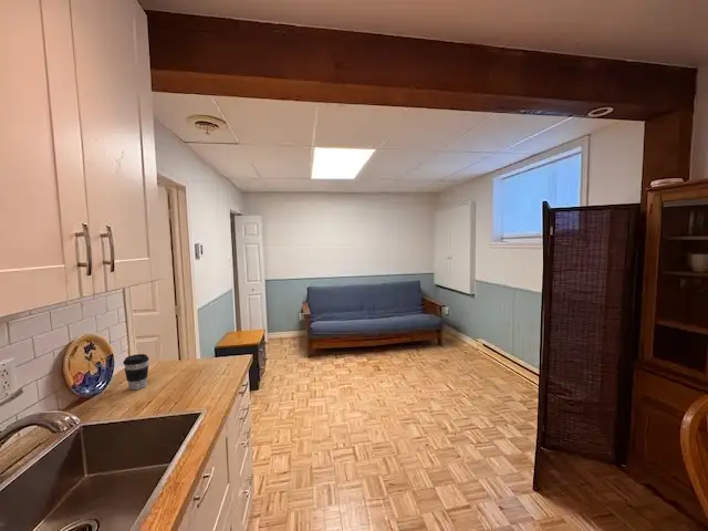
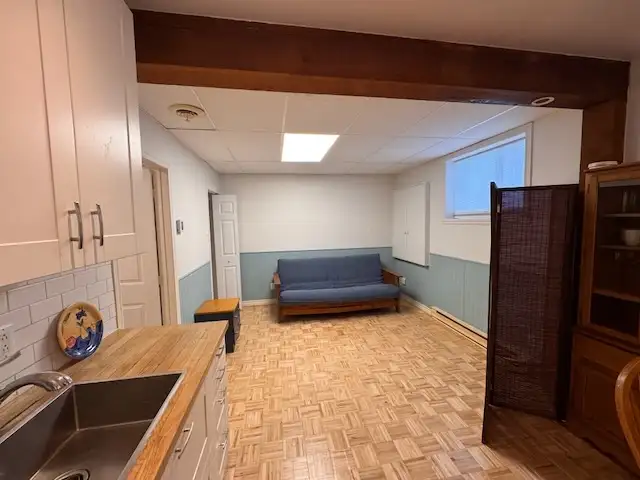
- coffee cup [122,353,150,391]
